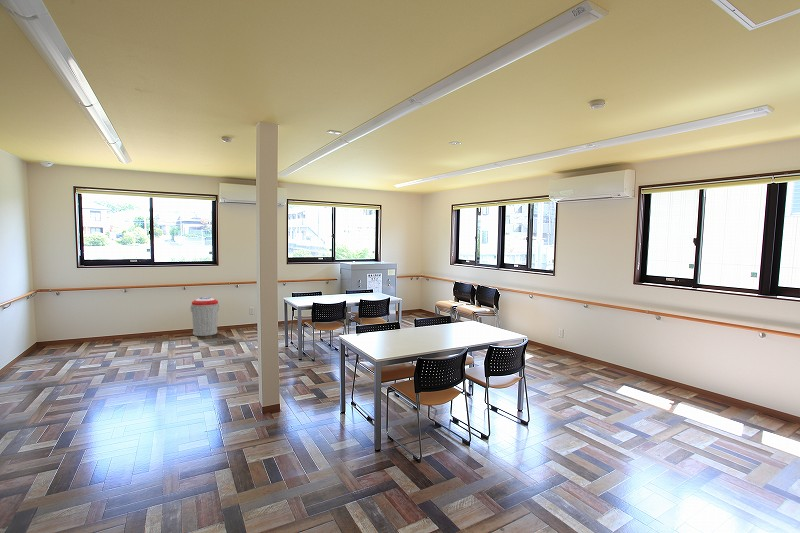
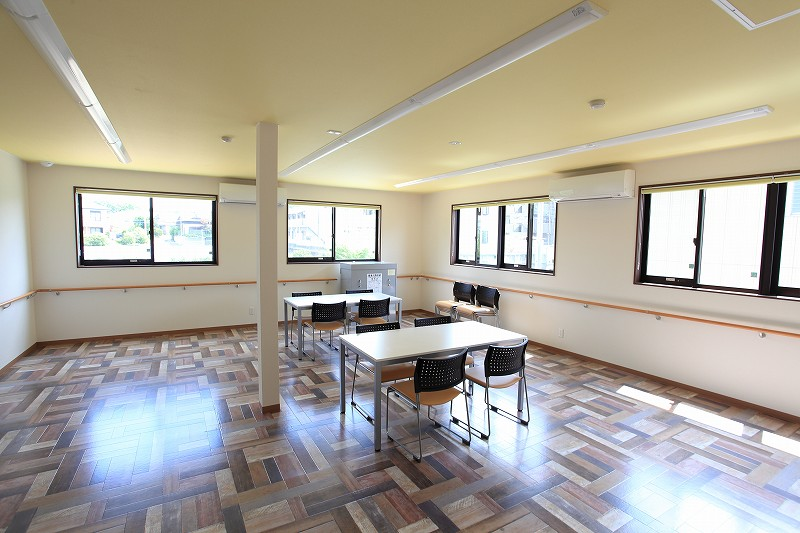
- trash can [190,296,220,337]
